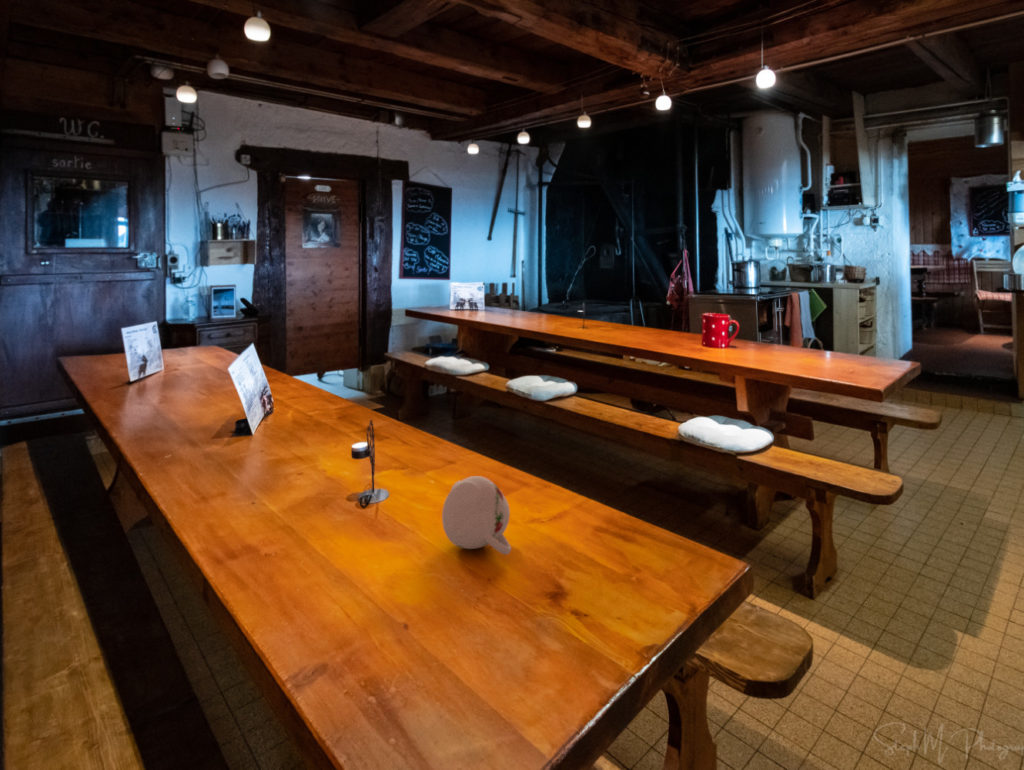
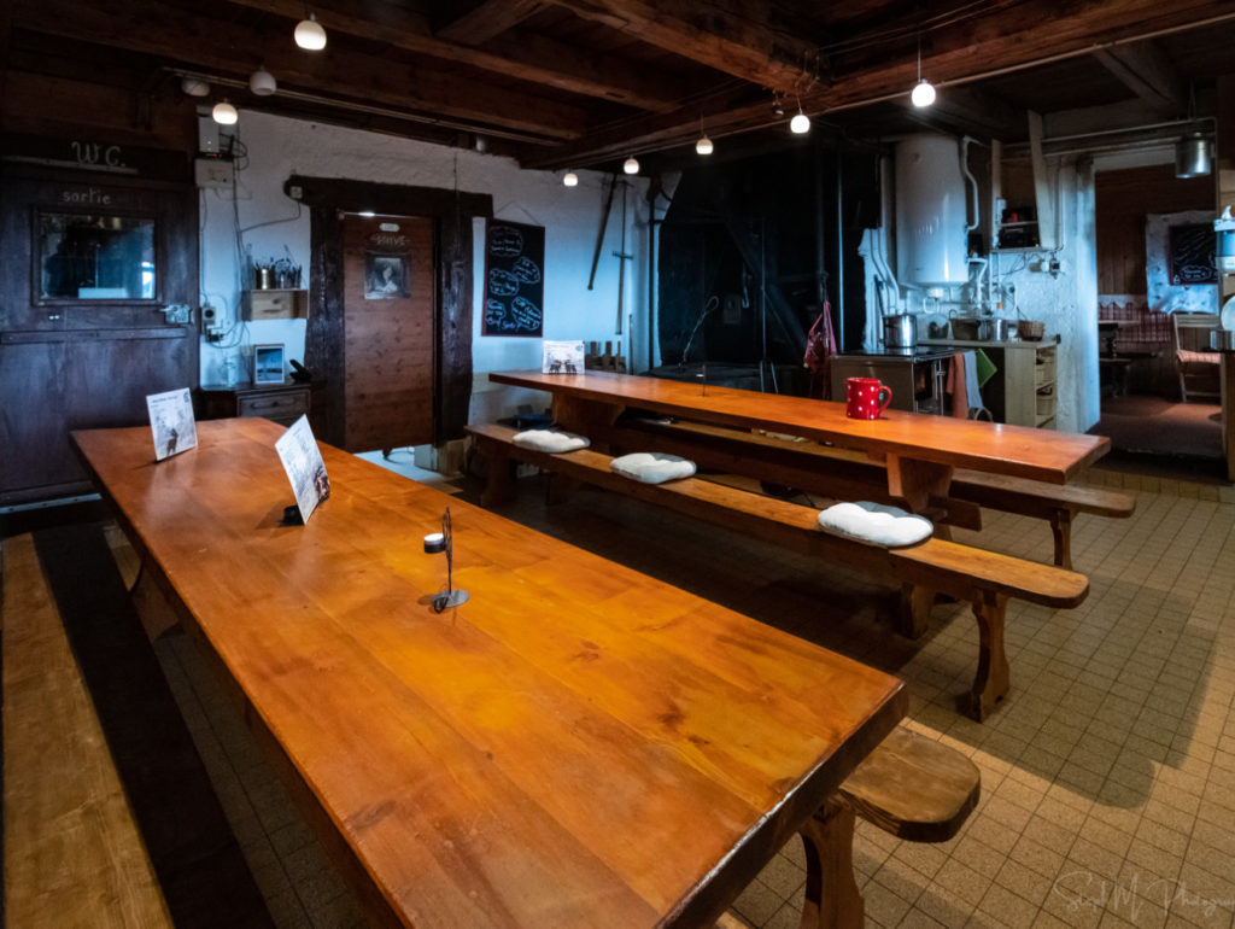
- teapot [441,475,512,556]
